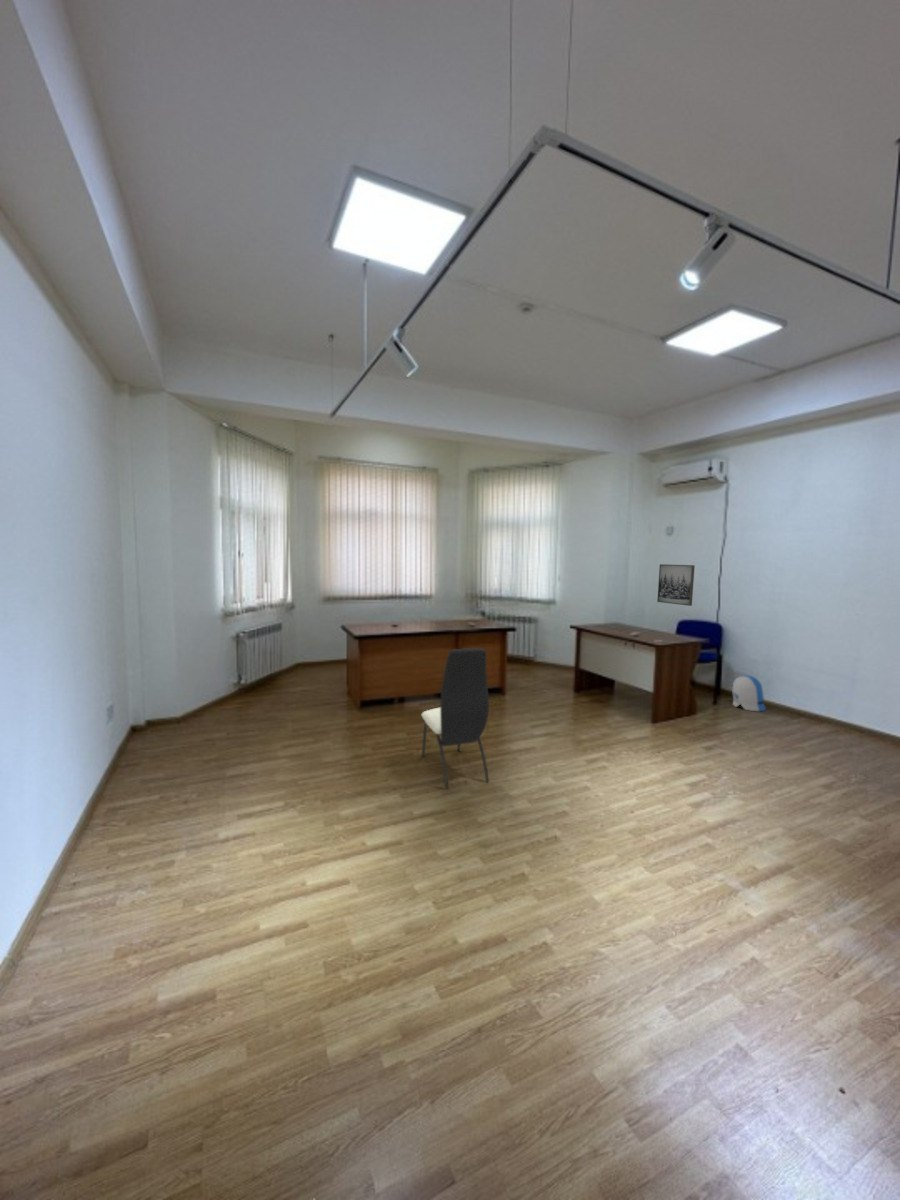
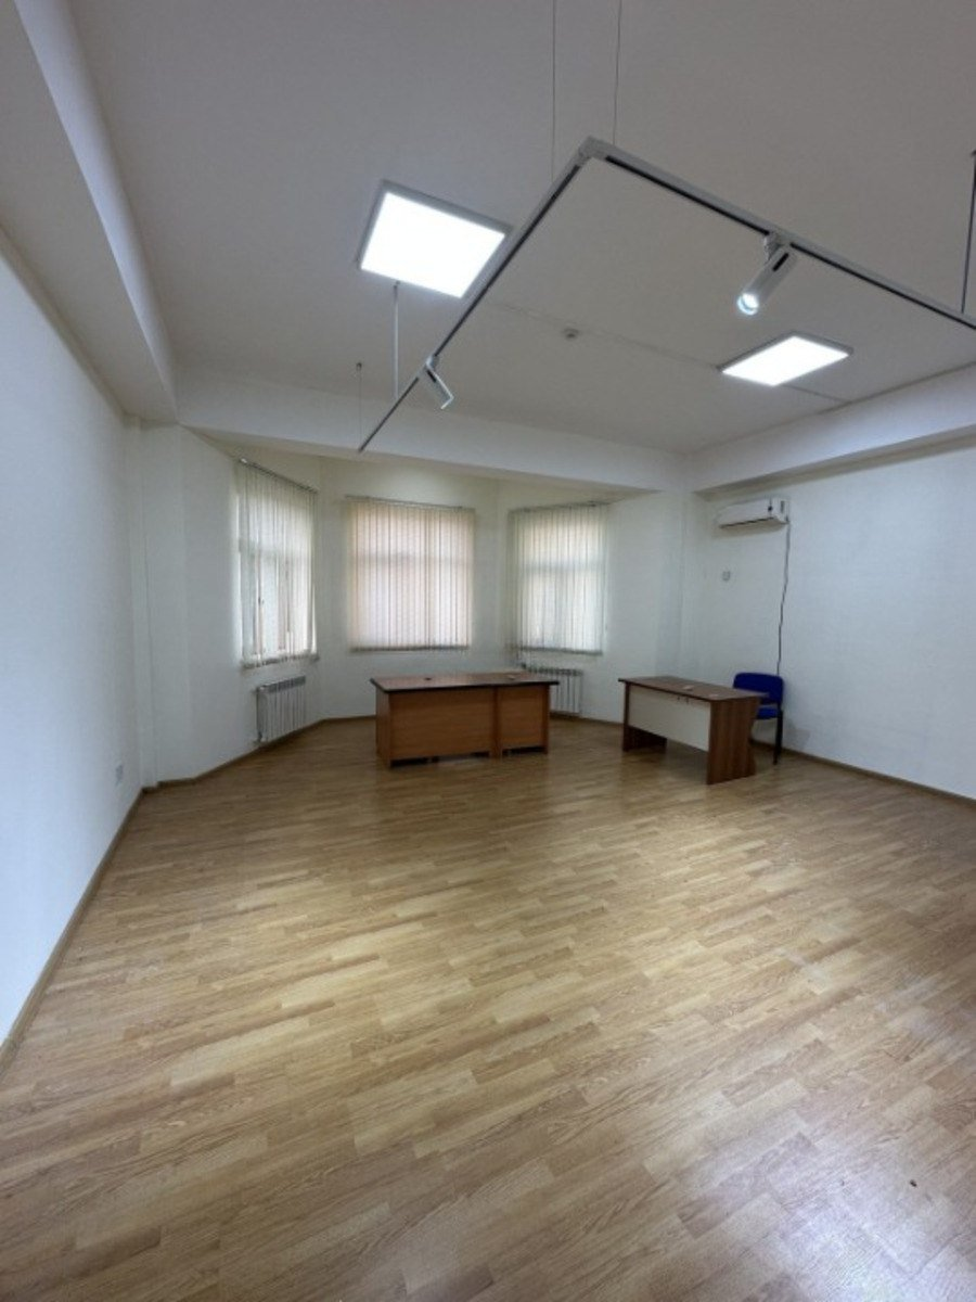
- sun visor [732,674,767,712]
- wall art [656,563,696,607]
- dining chair [421,647,490,789]
